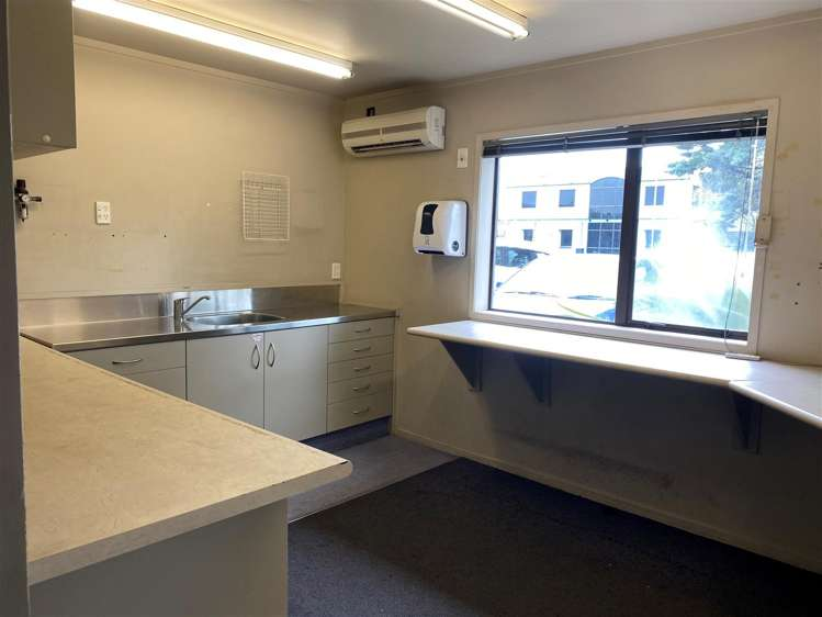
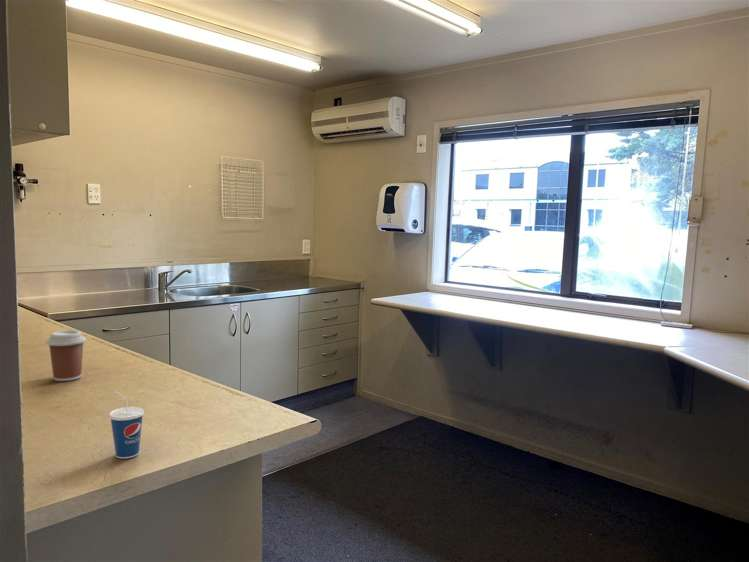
+ coffee cup [45,329,87,382]
+ cup [108,390,145,460]
